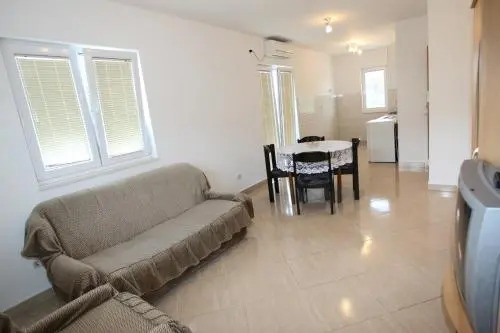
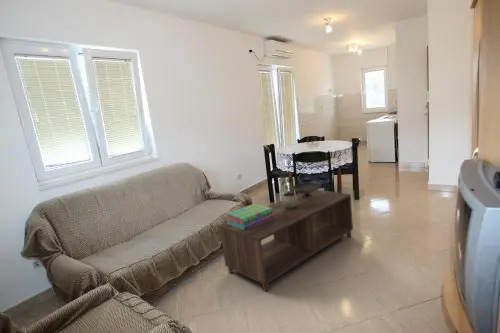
+ stack of books [225,203,275,230]
+ potted plant [279,169,298,210]
+ decorative bowl [292,181,322,198]
+ coffee table [219,189,354,292]
